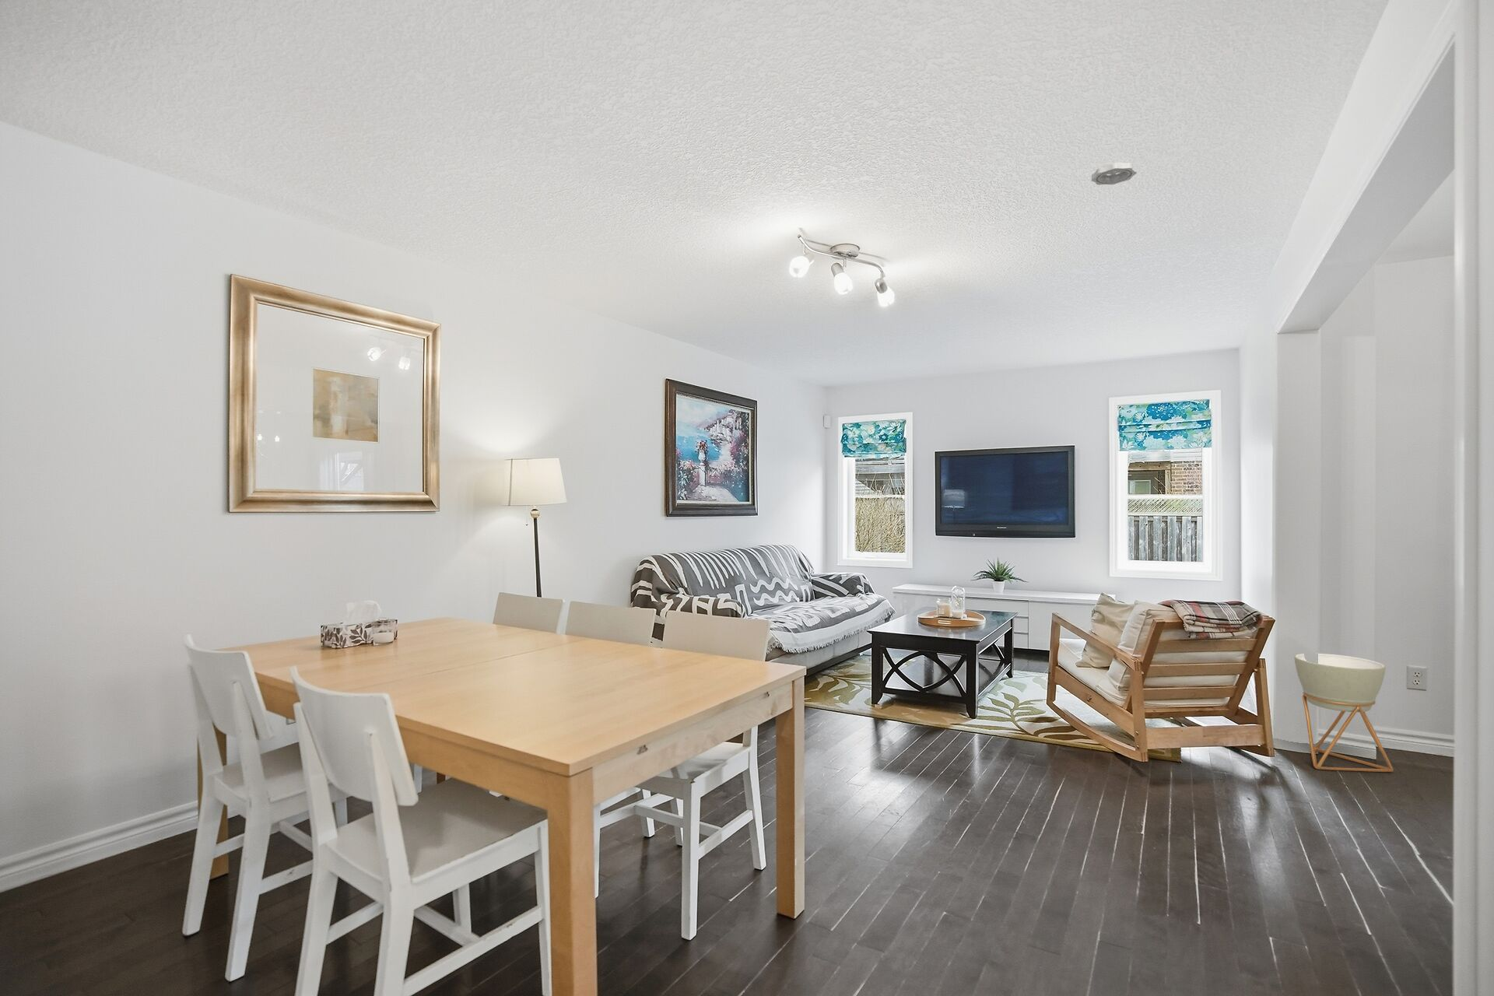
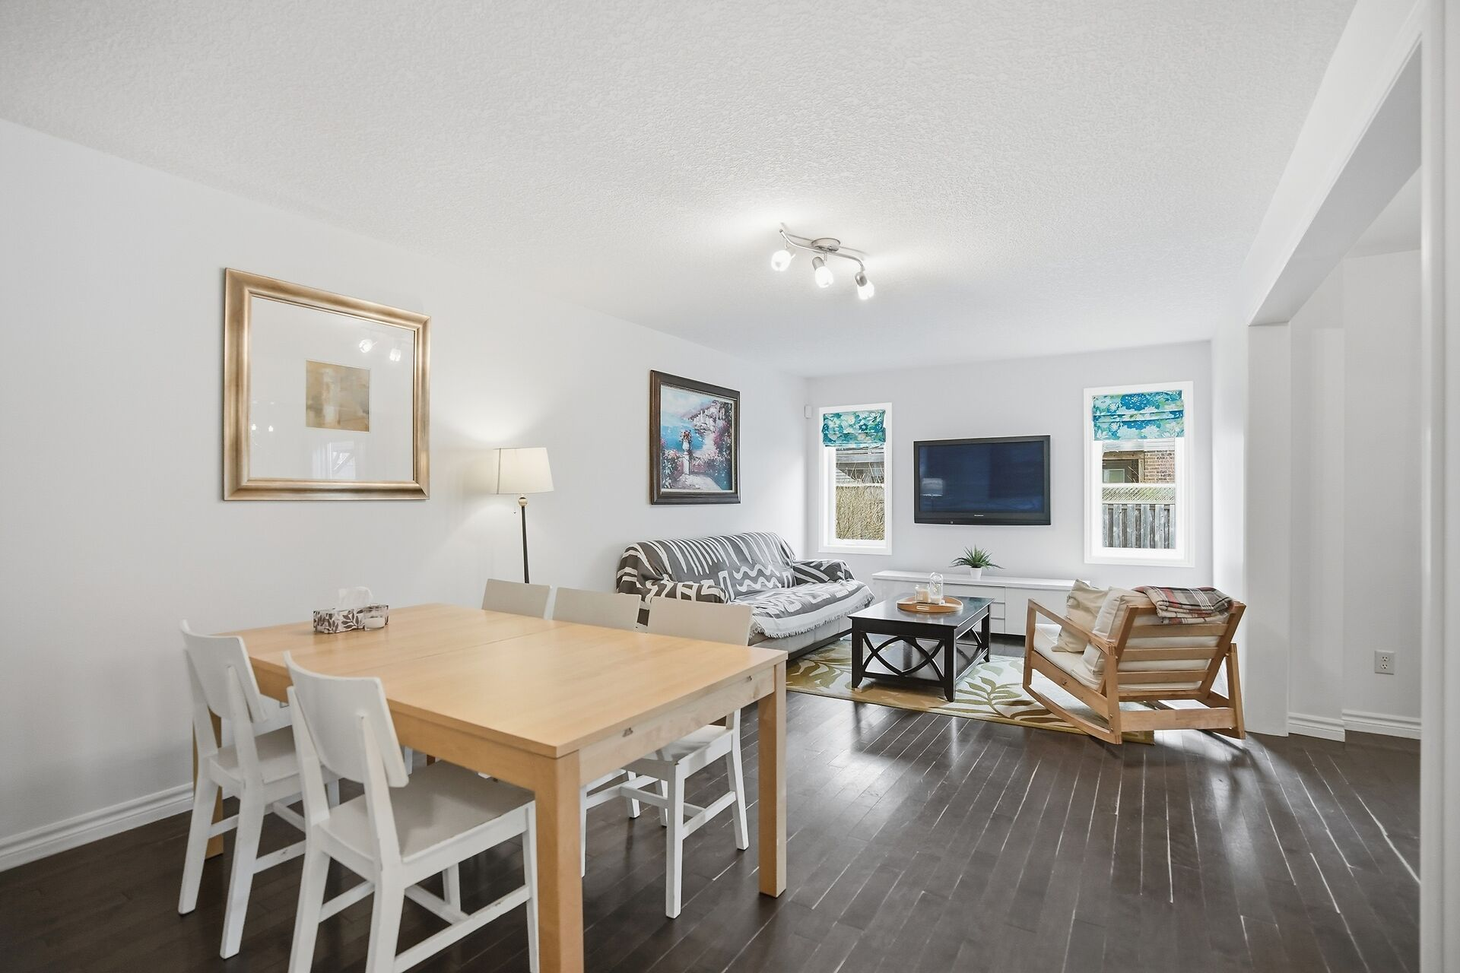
- smoke detector [1090,162,1137,186]
- planter [1293,653,1394,773]
